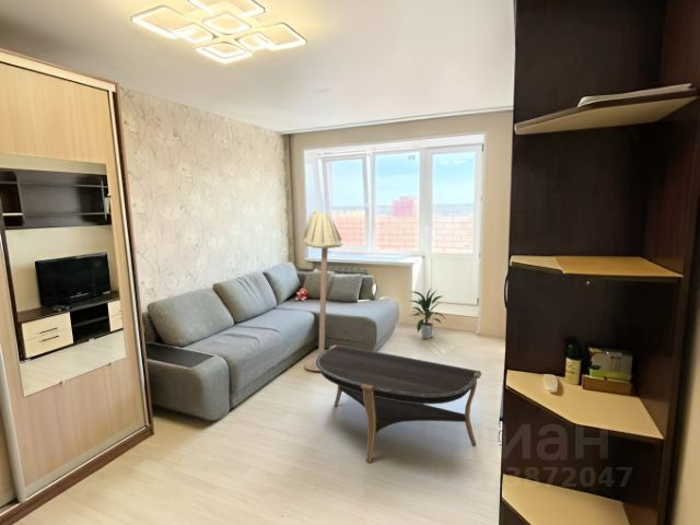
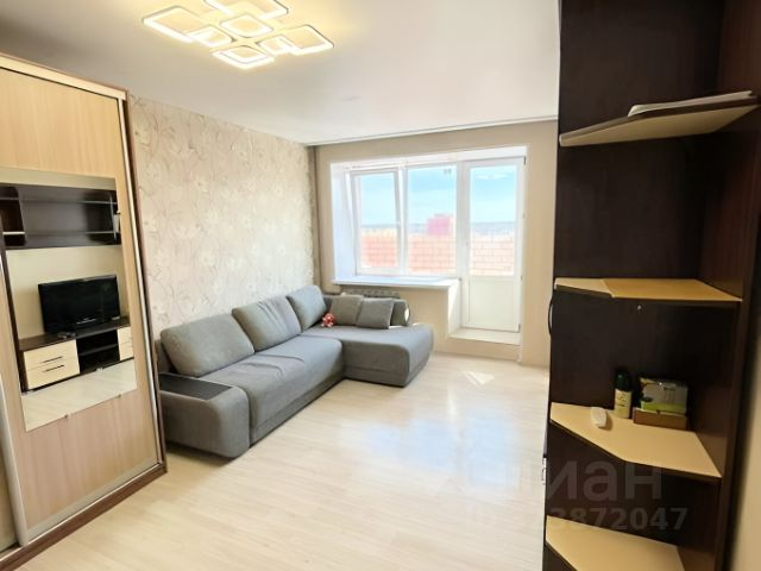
- indoor plant [410,288,445,340]
- floor lamp [303,209,343,372]
- coffee table [316,343,482,464]
